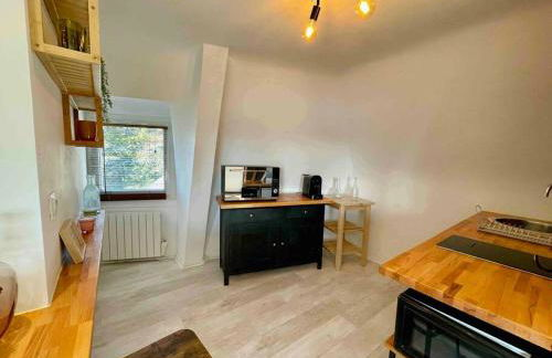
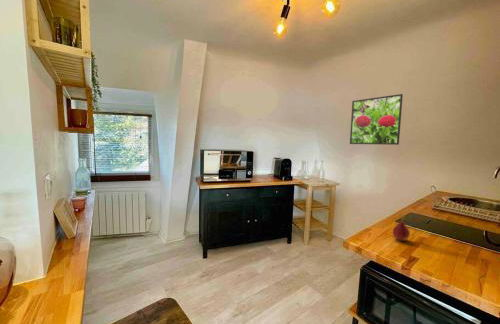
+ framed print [349,93,404,146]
+ fruit [392,215,411,242]
